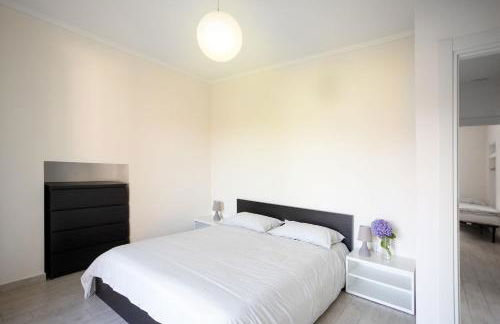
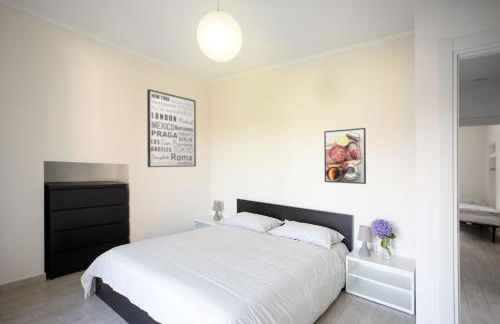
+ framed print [323,127,367,185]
+ wall art [146,88,197,168]
